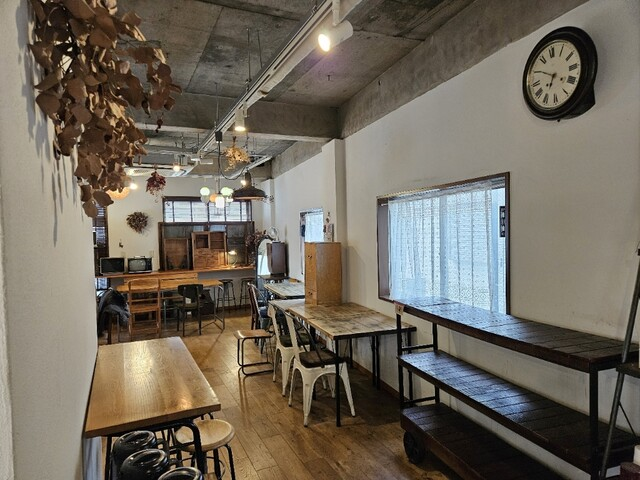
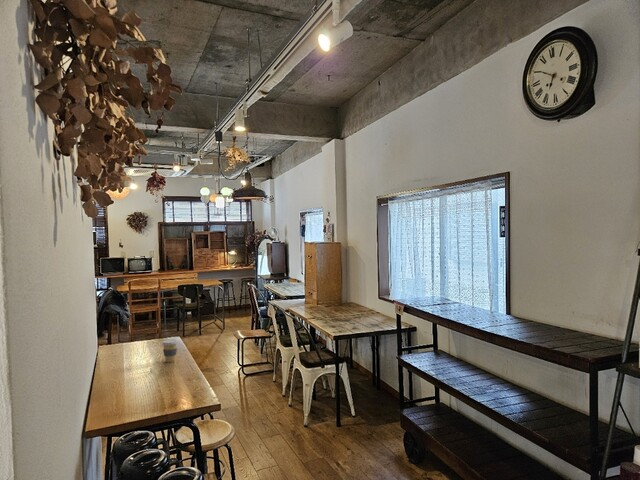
+ coffee cup [161,338,179,363]
